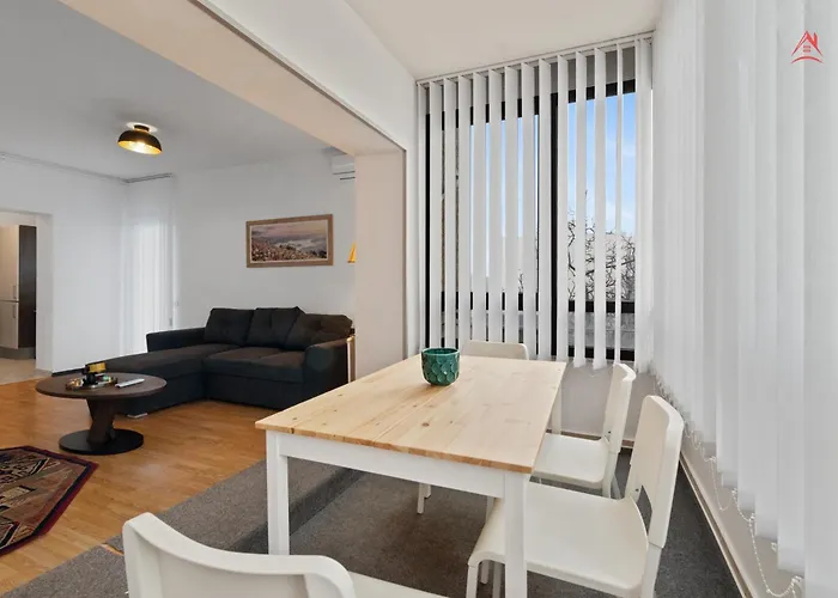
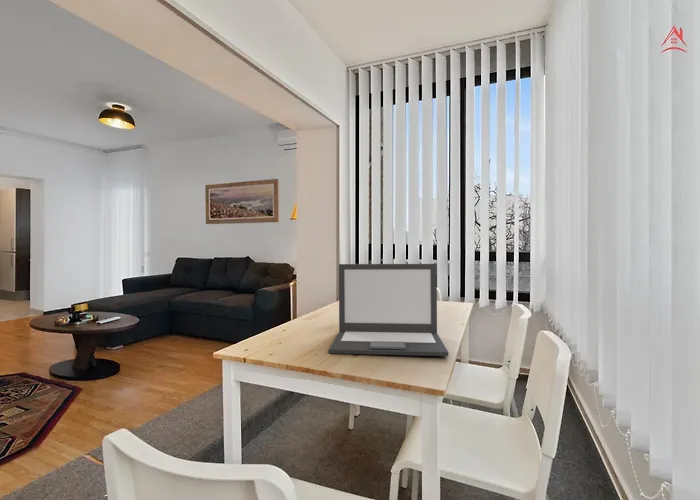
+ laptop [328,263,450,357]
